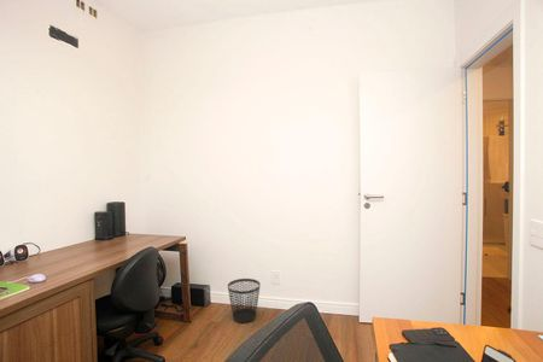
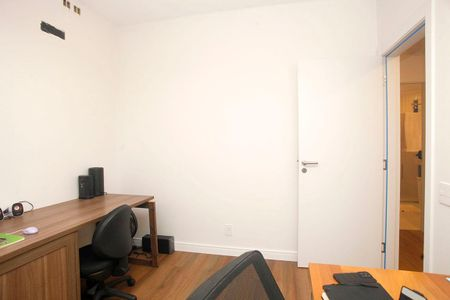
- wastebasket [227,278,262,325]
